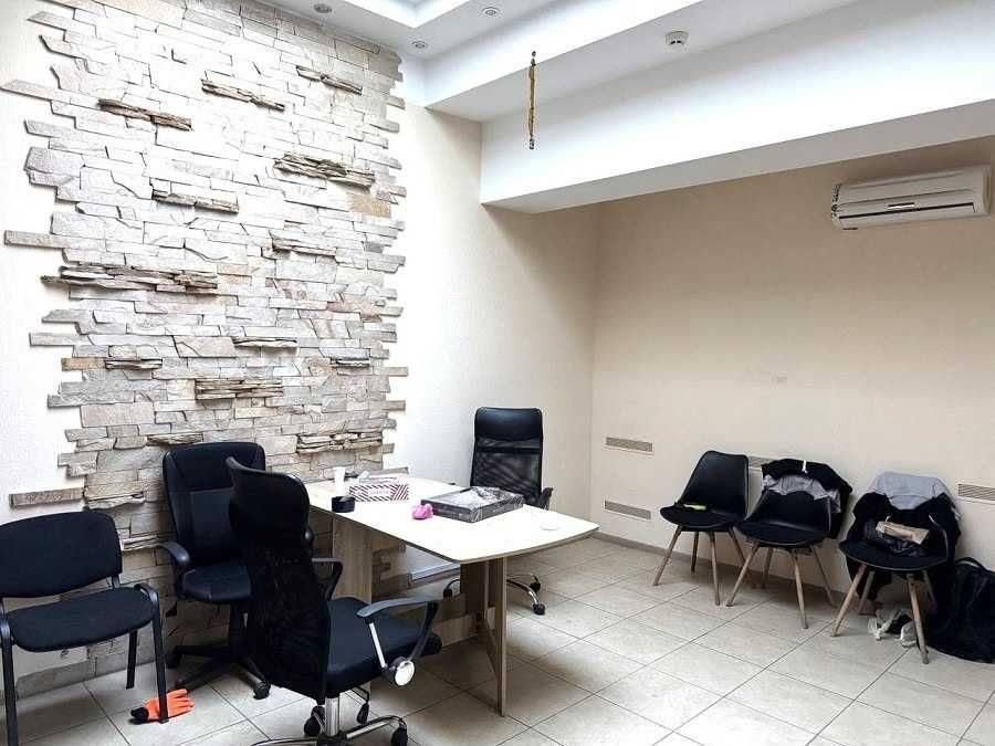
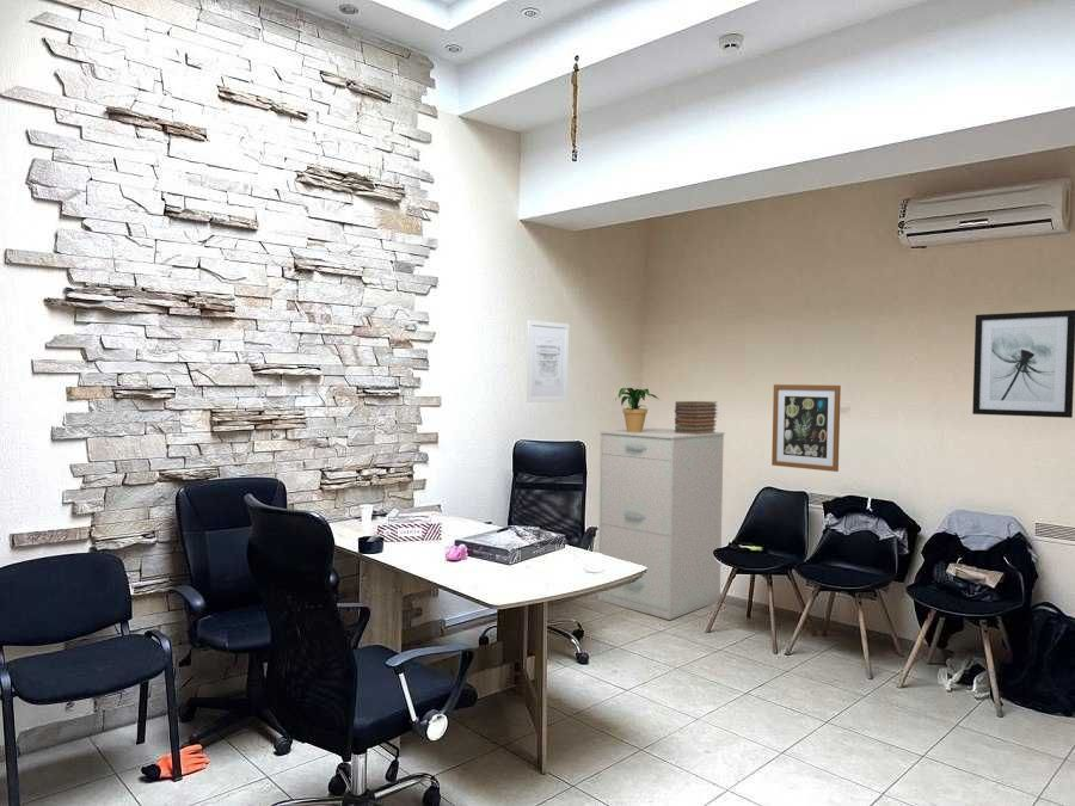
+ wall art [526,319,571,404]
+ book stack [674,400,719,435]
+ wall art [971,309,1075,419]
+ potted plant [614,387,662,432]
+ filing cabinet [597,426,726,621]
+ wall art [770,383,842,473]
